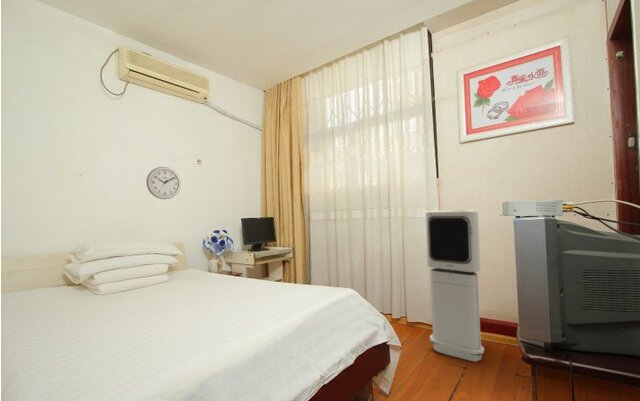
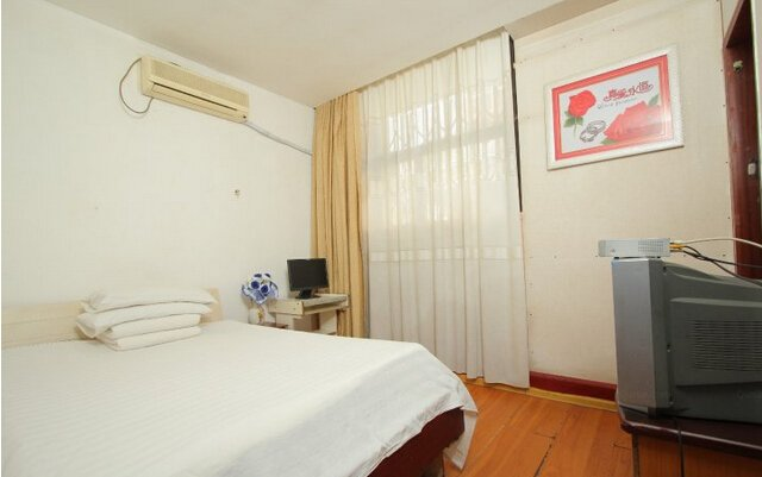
- air purifier [424,209,485,362]
- wall clock [145,166,182,200]
